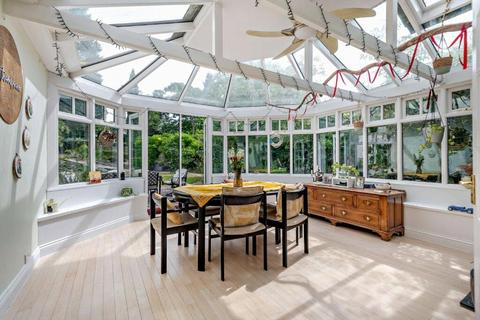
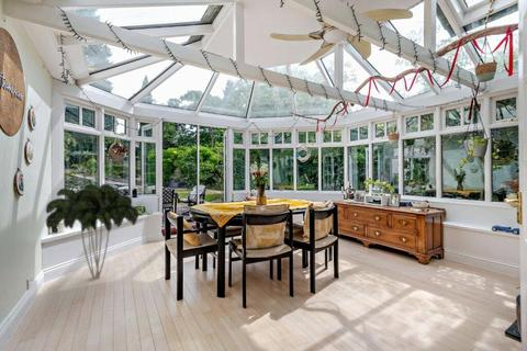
+ indoor plant [45,183,139,280]
